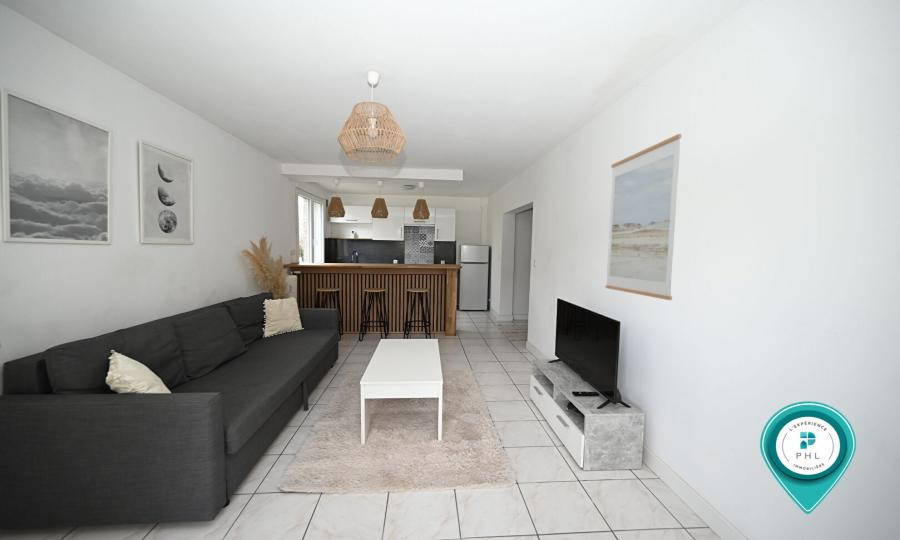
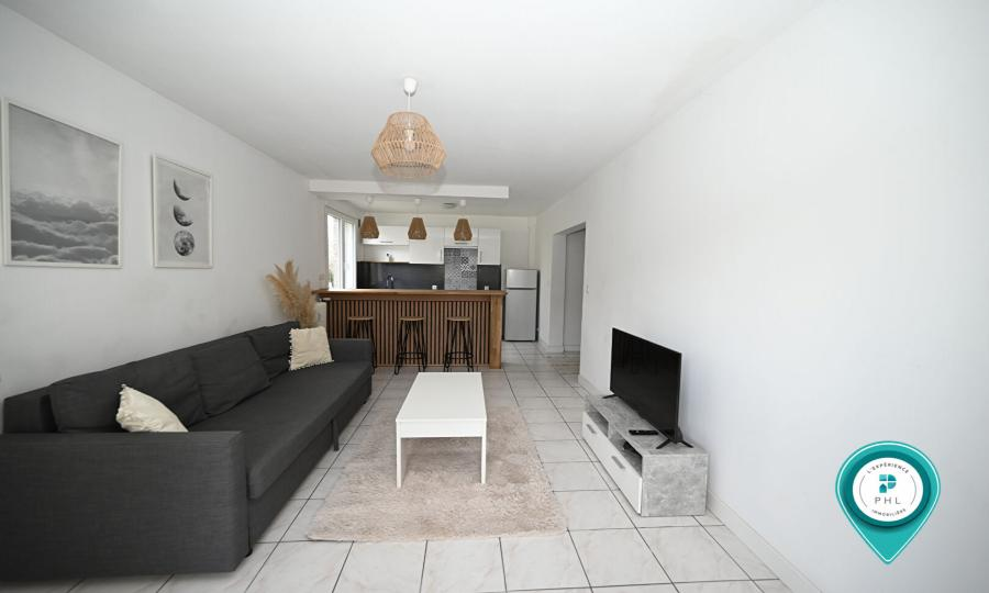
- wall art [605,133,682,301]
